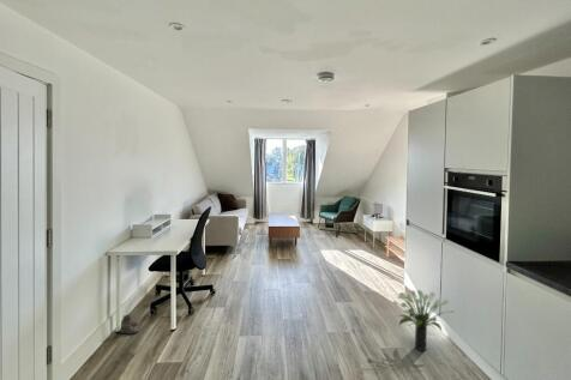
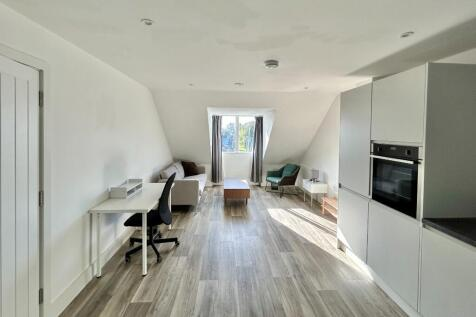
- boots [119,313,140,337]
- potted plant [392,289,455,352]
